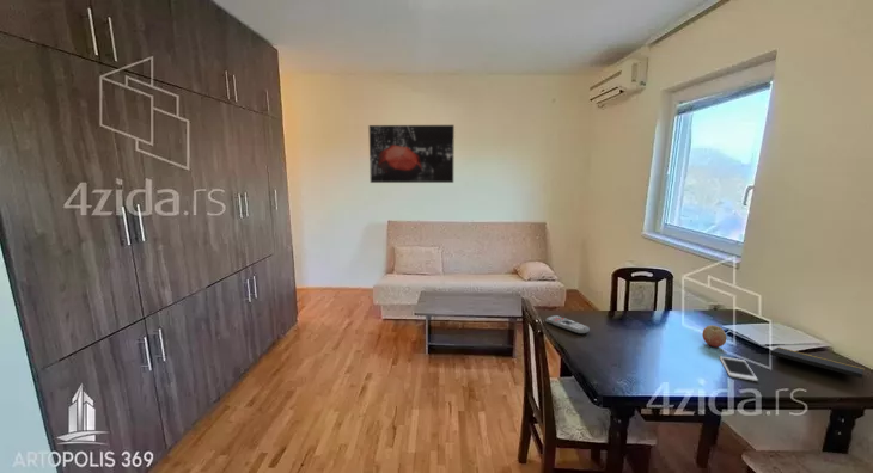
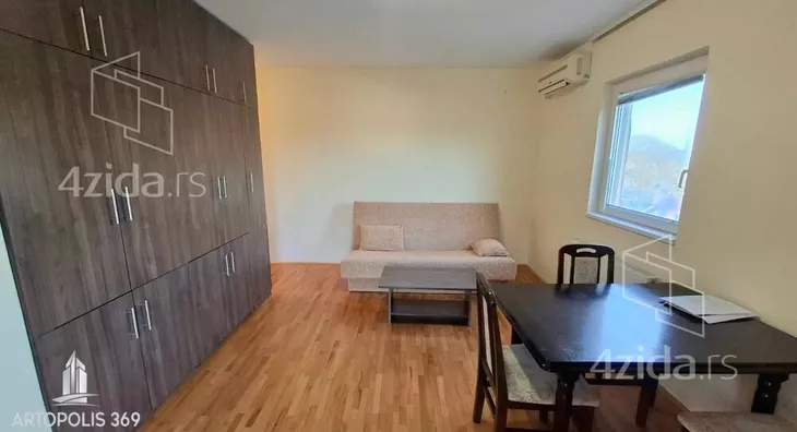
- cell phone [719,355,759,382]
- notepad [769,346,865,388]
- remote control [544,314,591,336]
- fruit [701,324,728,348]
- wall art [367,124,456,184]
